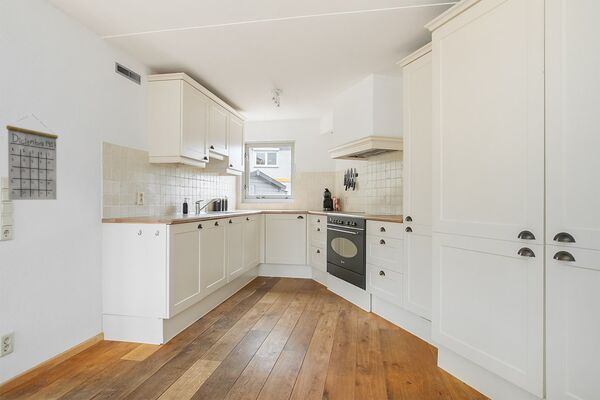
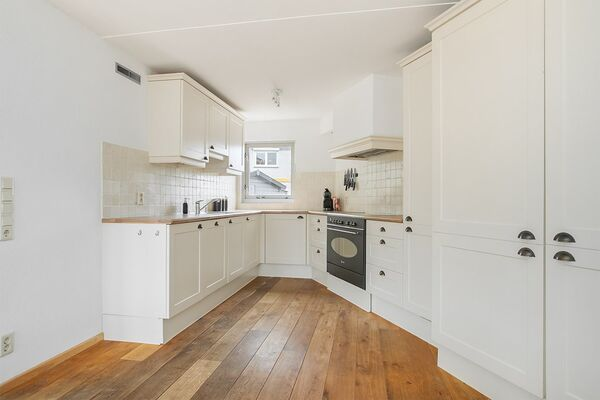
- calendar [5,115,59,201]
